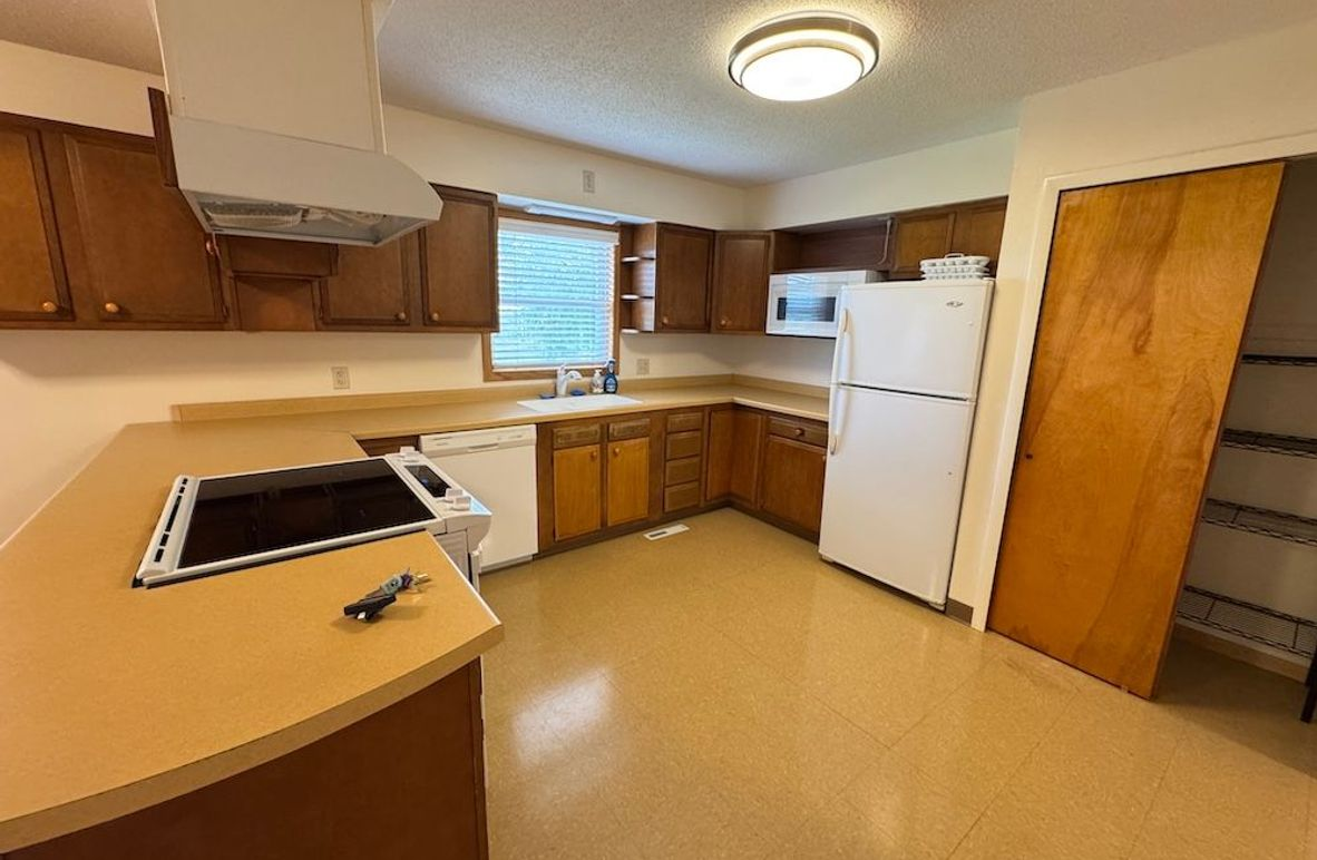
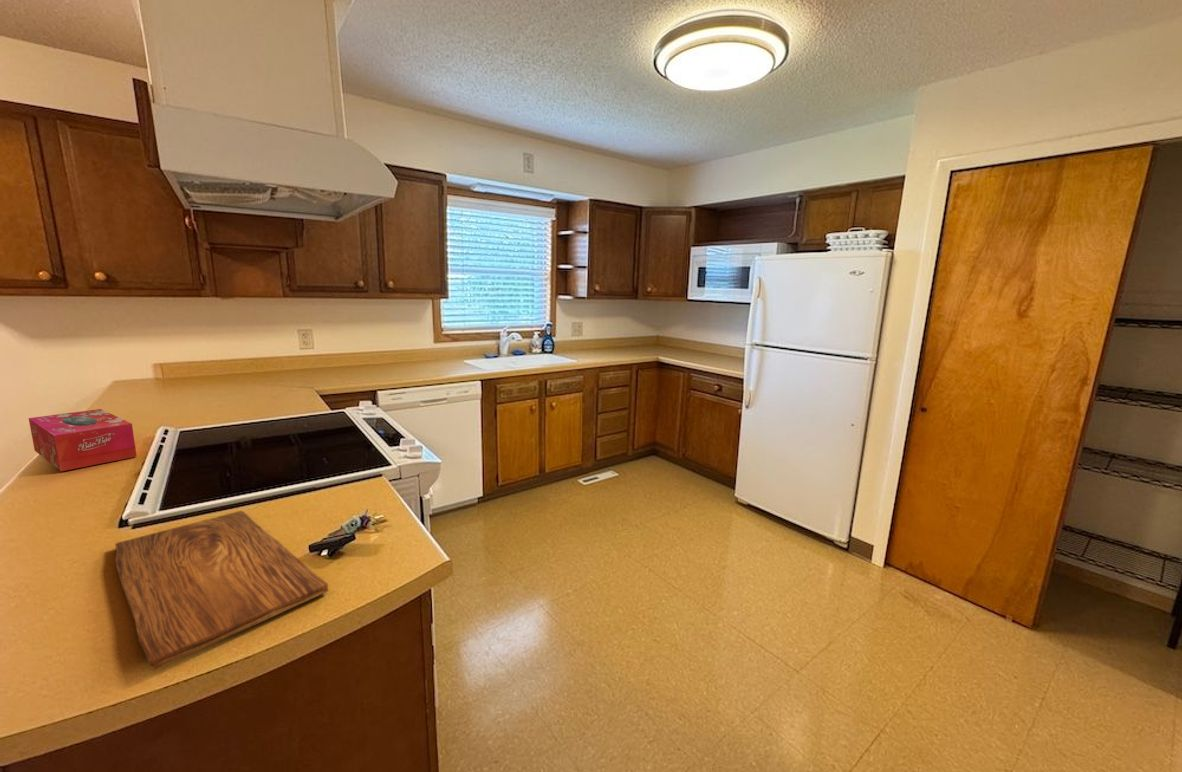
+ tissue box [28,408,138,472]
+ cutting board [114,510,329,671]
